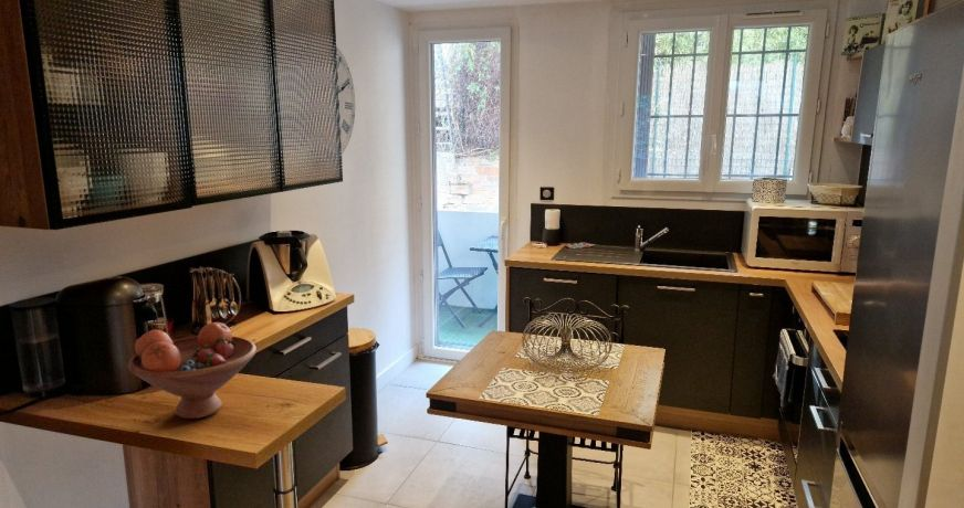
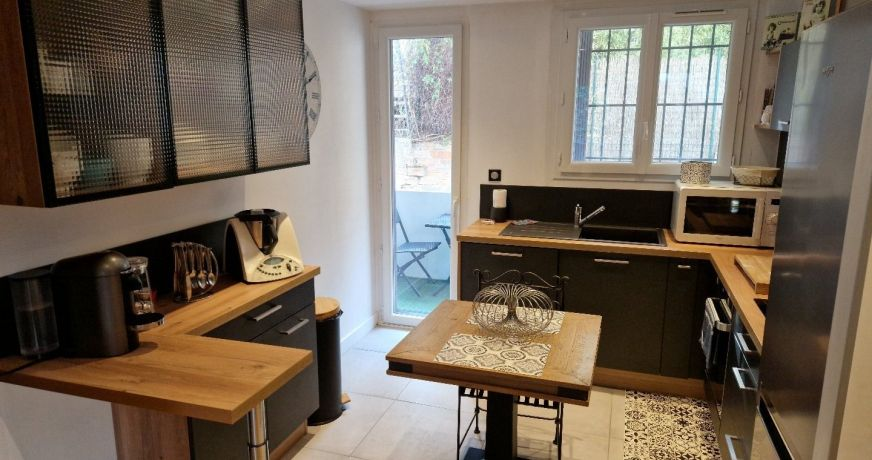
- fruit bowl [127,321,258,420]
